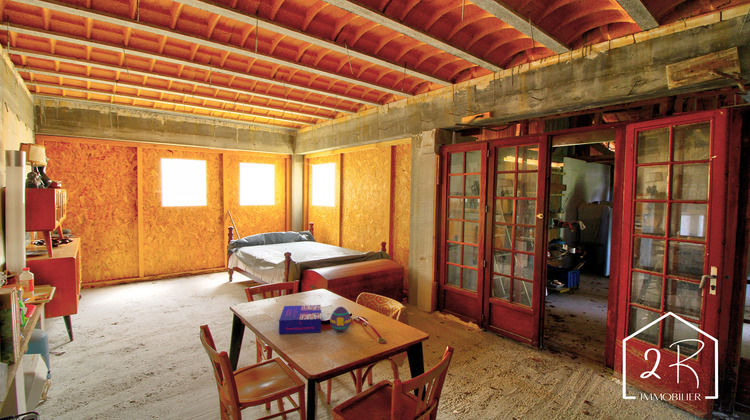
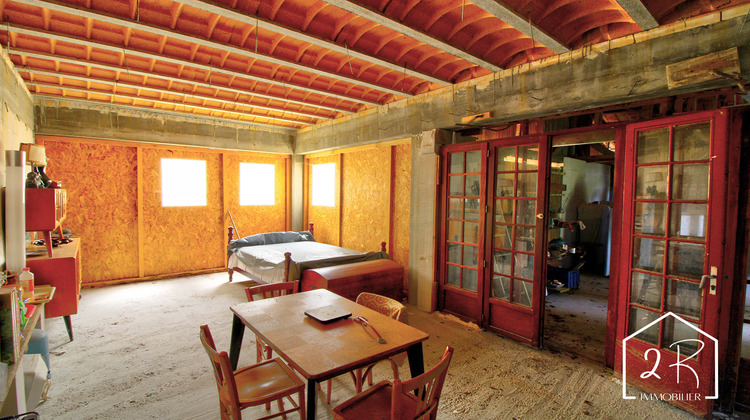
- decorative egg [329,306,352,332]
- board game [278,304,322,335]
